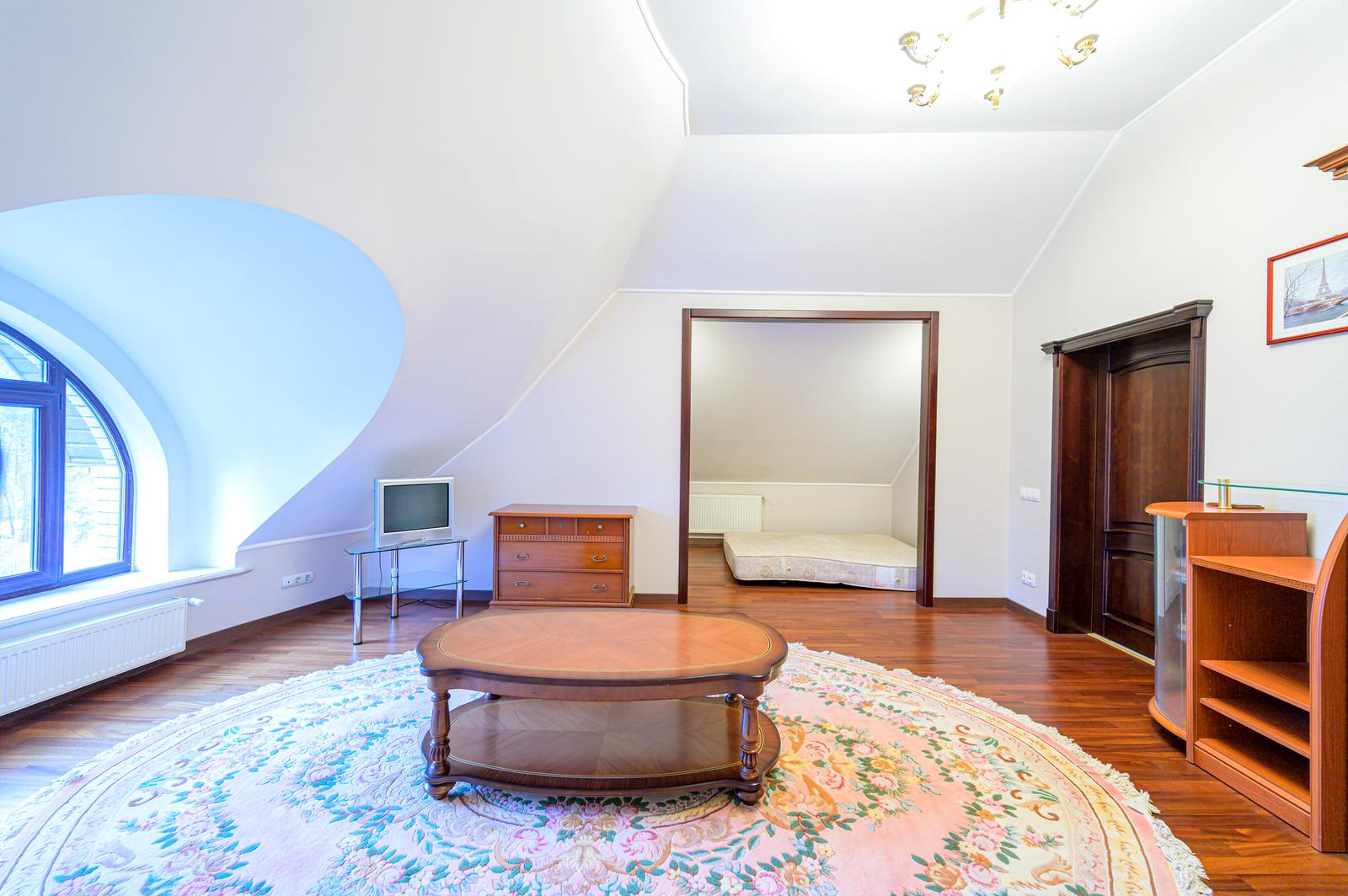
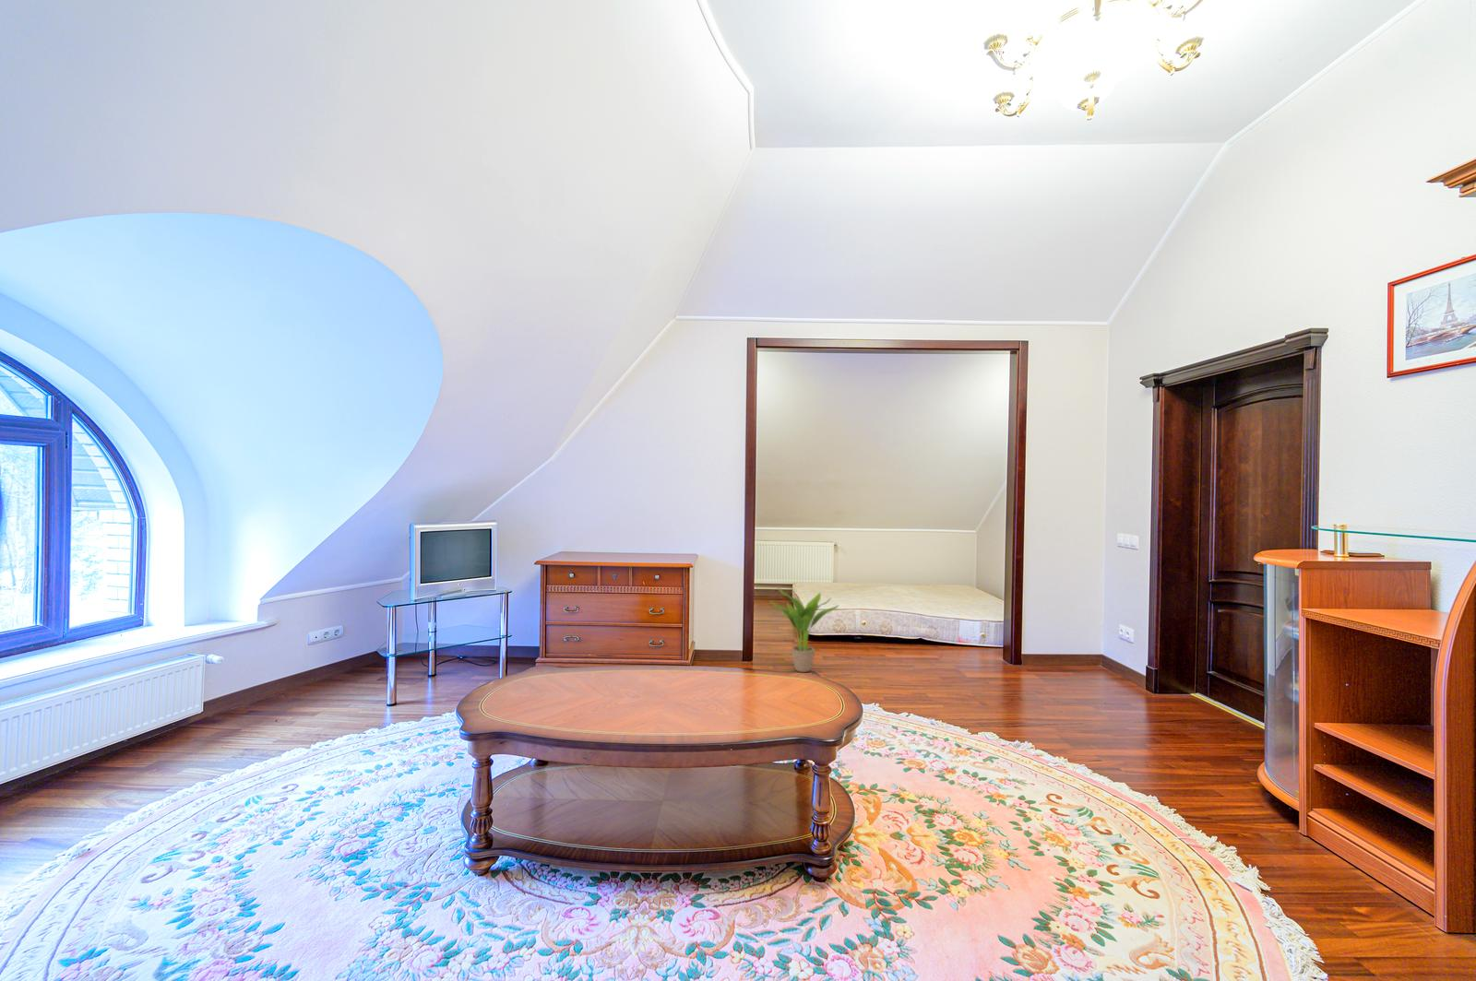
+ potted plant [770,587,840,673]
